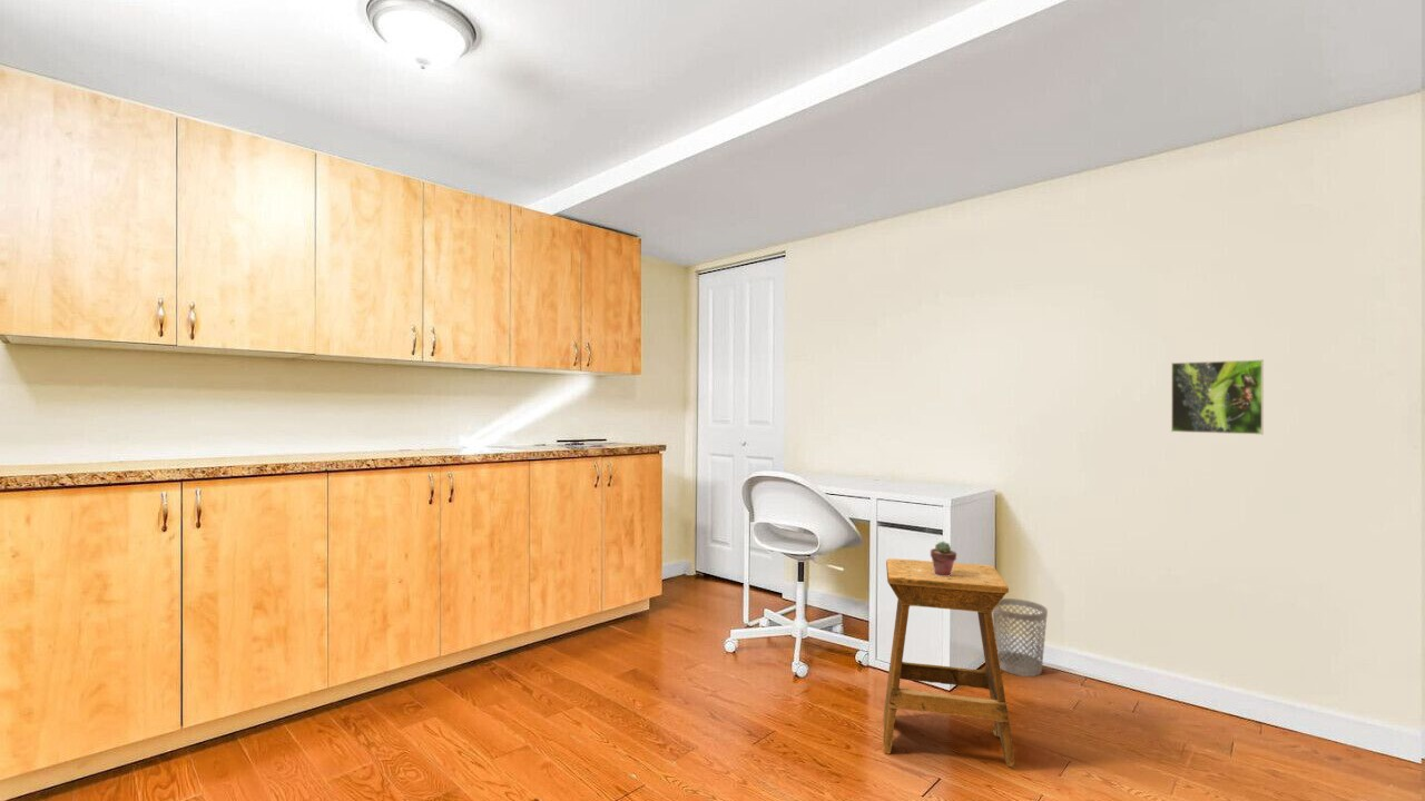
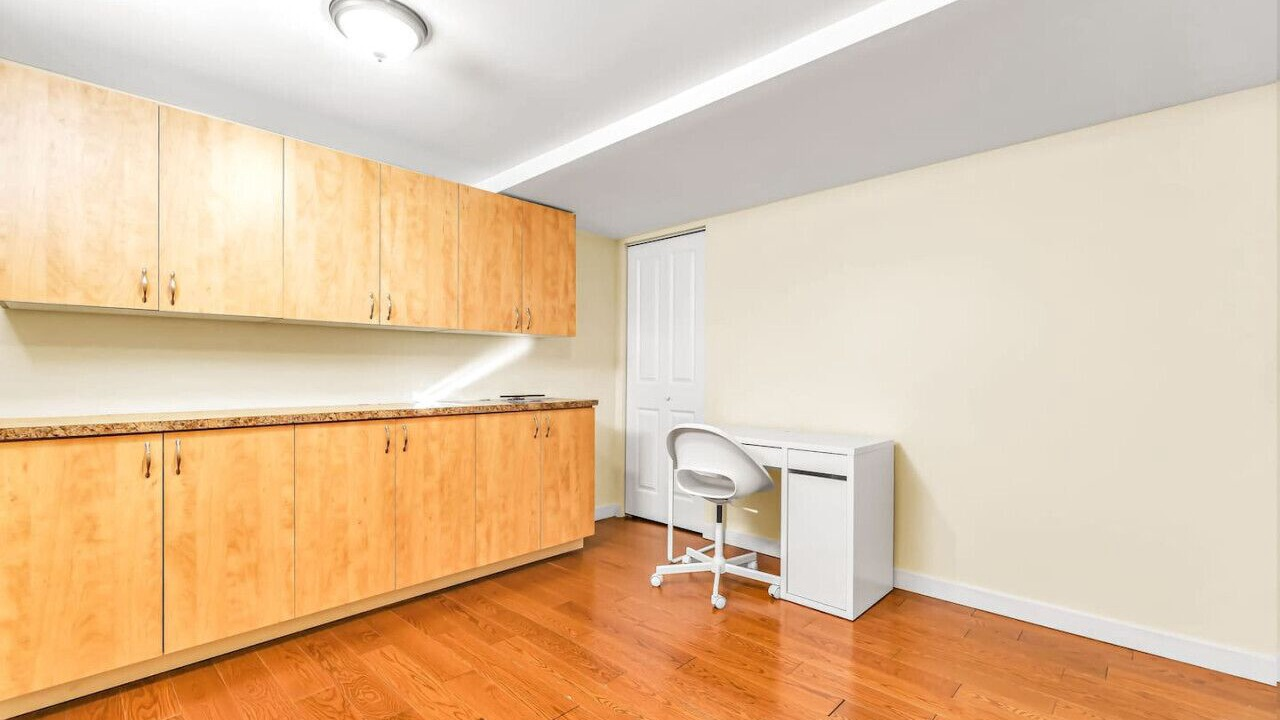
- potted succulent [930,541,957,576]
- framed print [1170,358,1265,436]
- wastebasket [992,597,1049,678]
- stool [883,557,1016,770]
